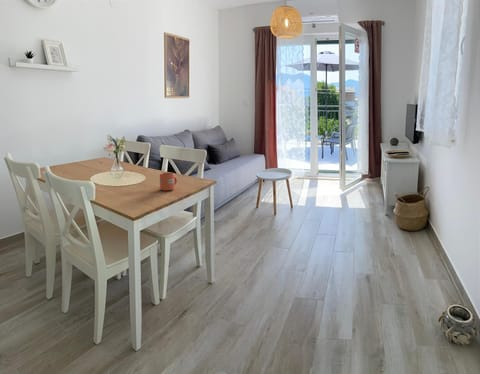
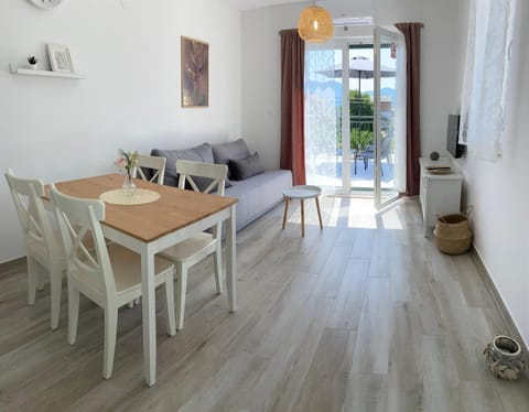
- mug [159,172,178,191]
